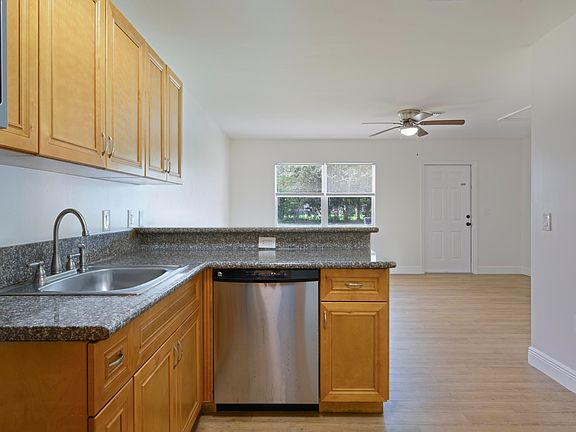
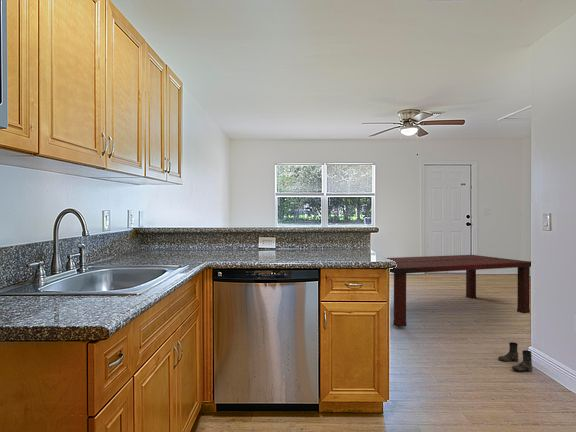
+ dining table [386,254,532,328]
+ boots [498,341,533,372]
